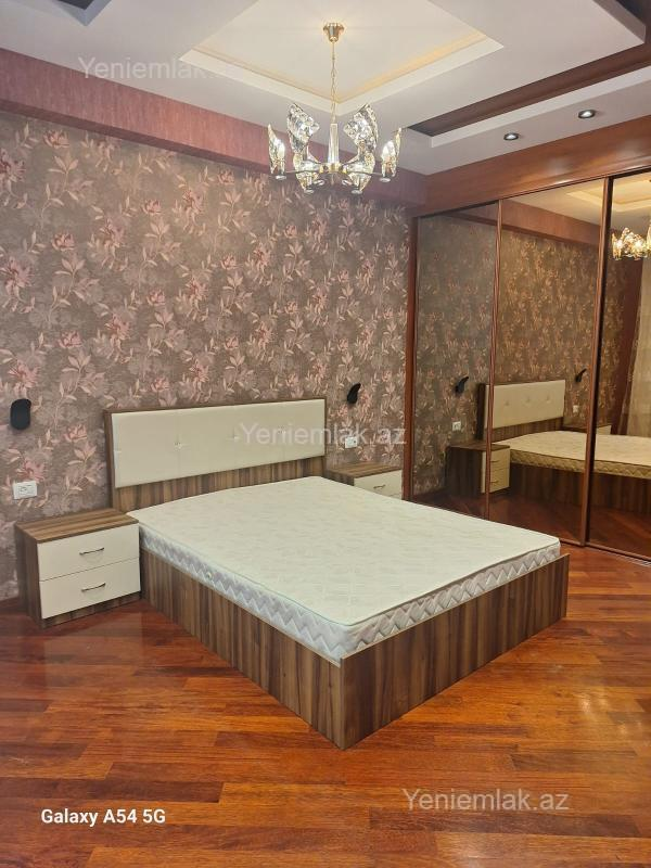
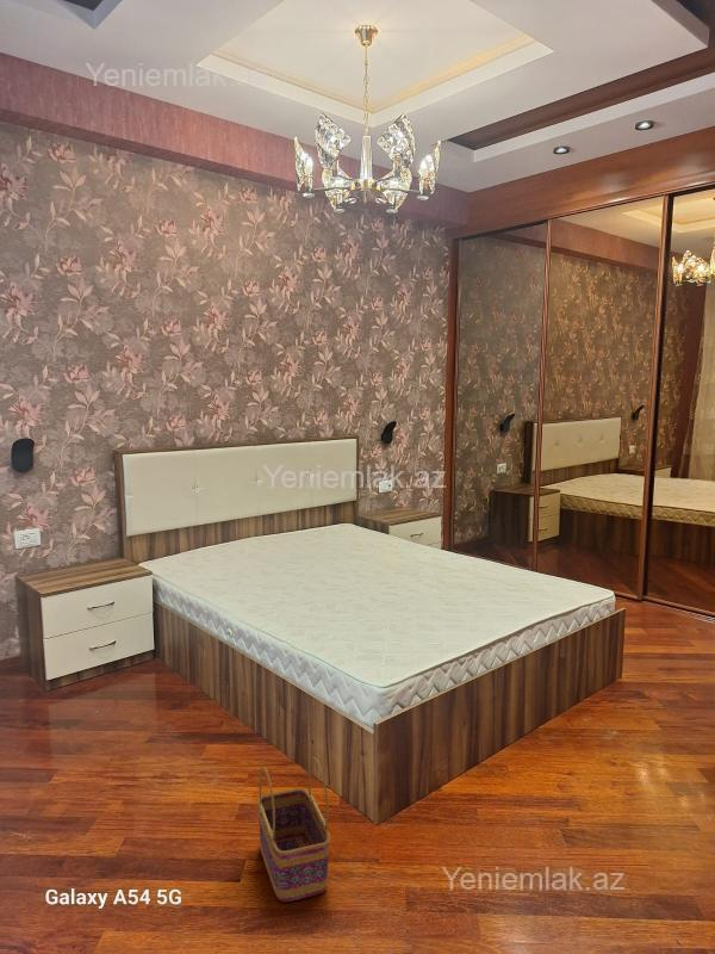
+ basket [256,756,331,903]
